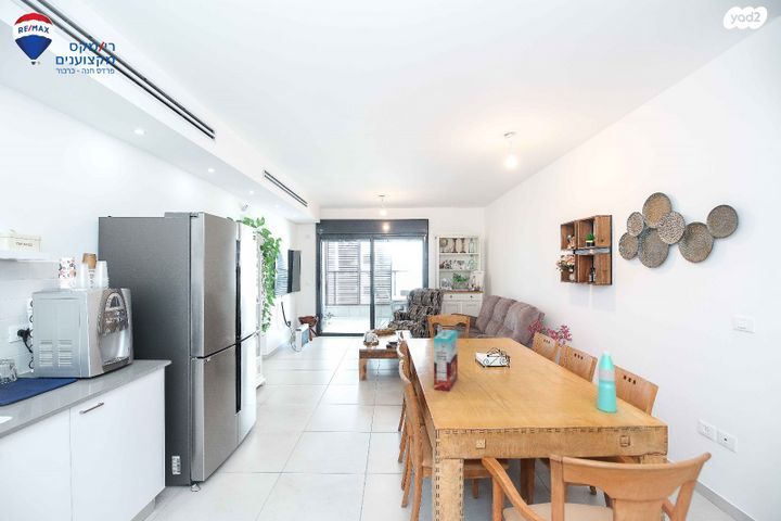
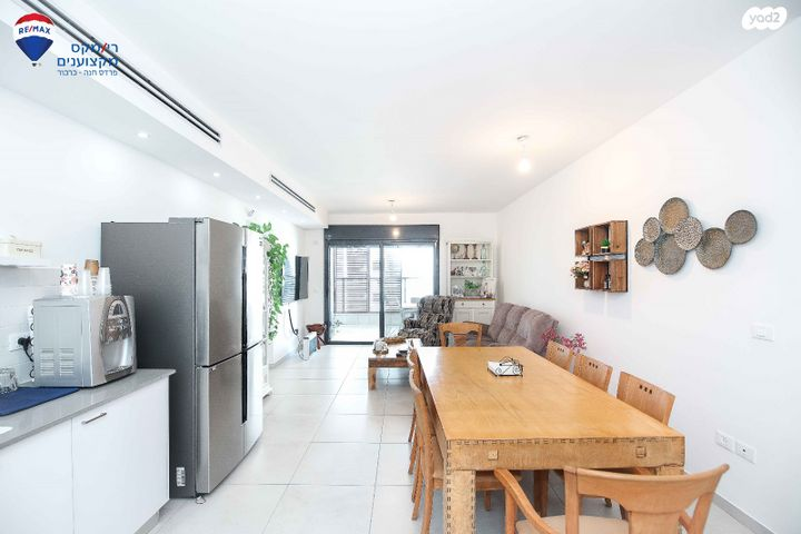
- water bottle [597,351,618,414]
- cereal box [433,329,459,392]
